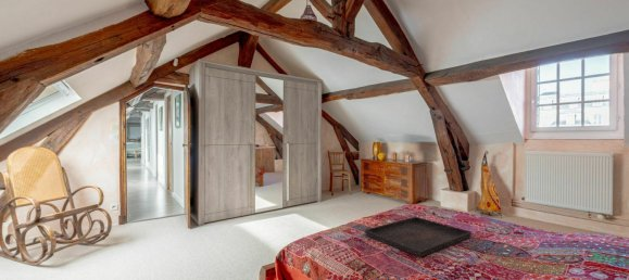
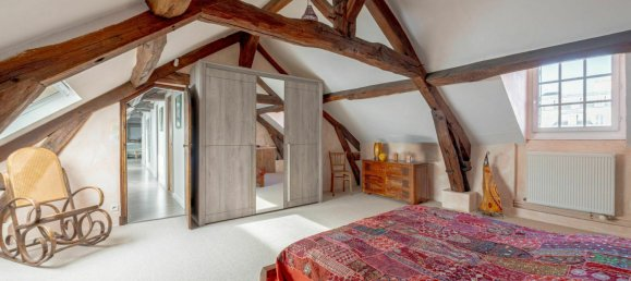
- serving tray [364,216,473,258]
